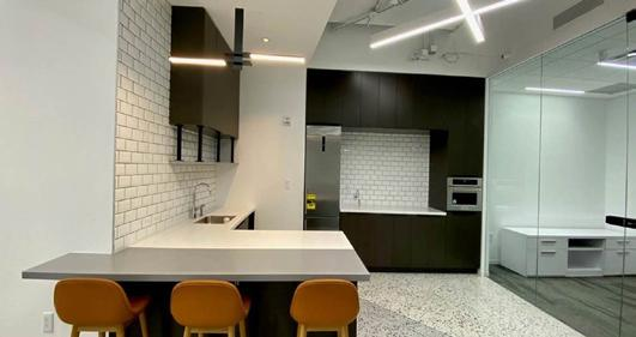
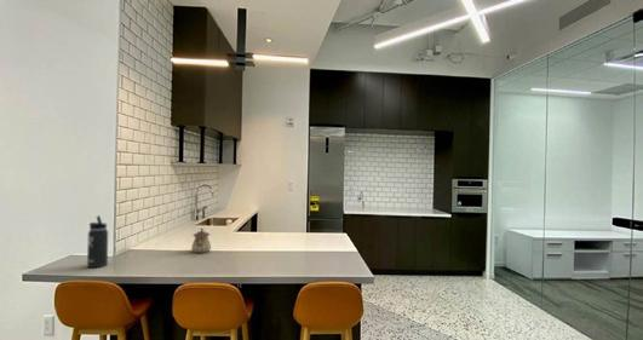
+ thermos bottle [86,214,109,269]
+ teapot [190,227,212,254]
